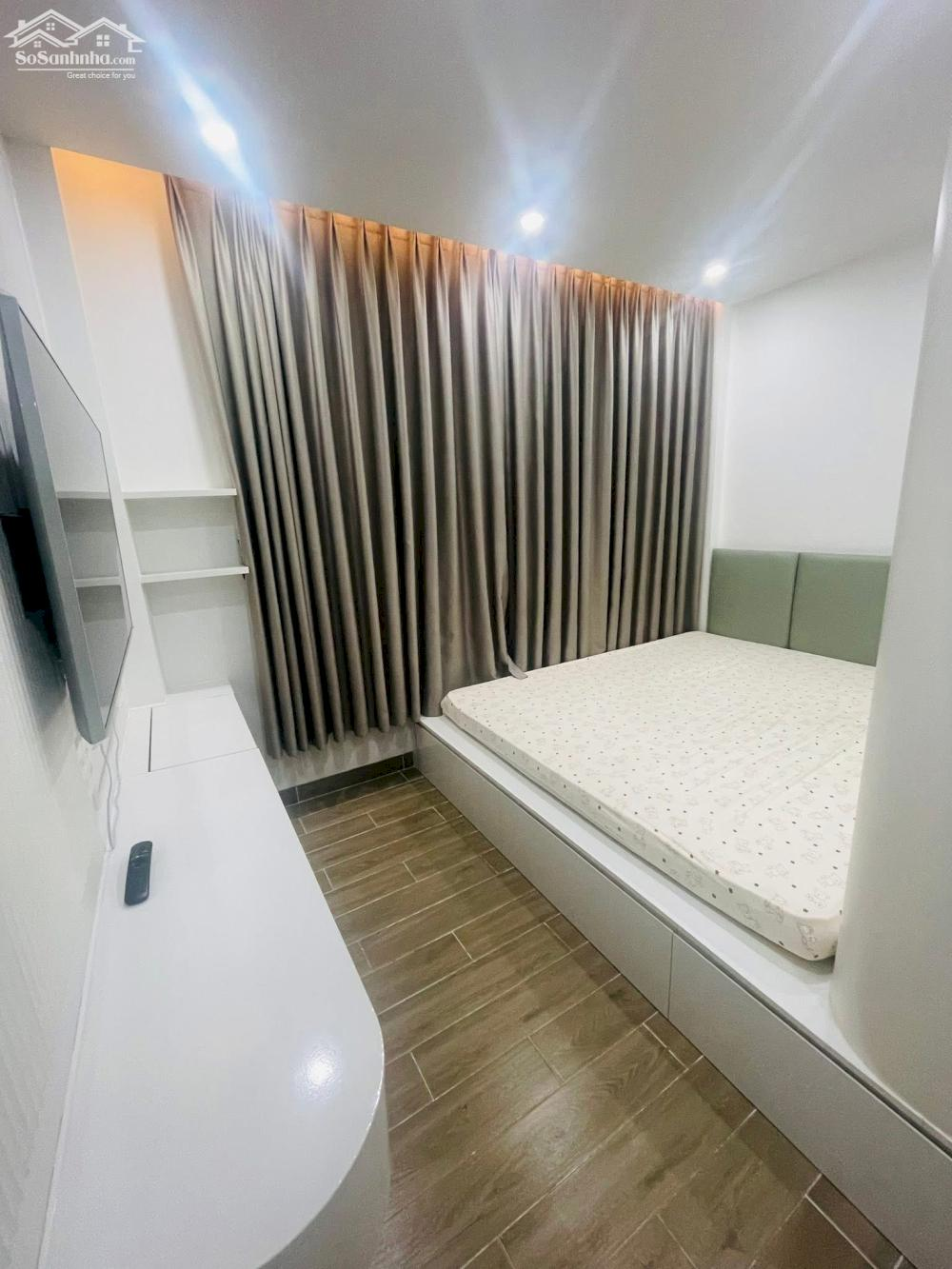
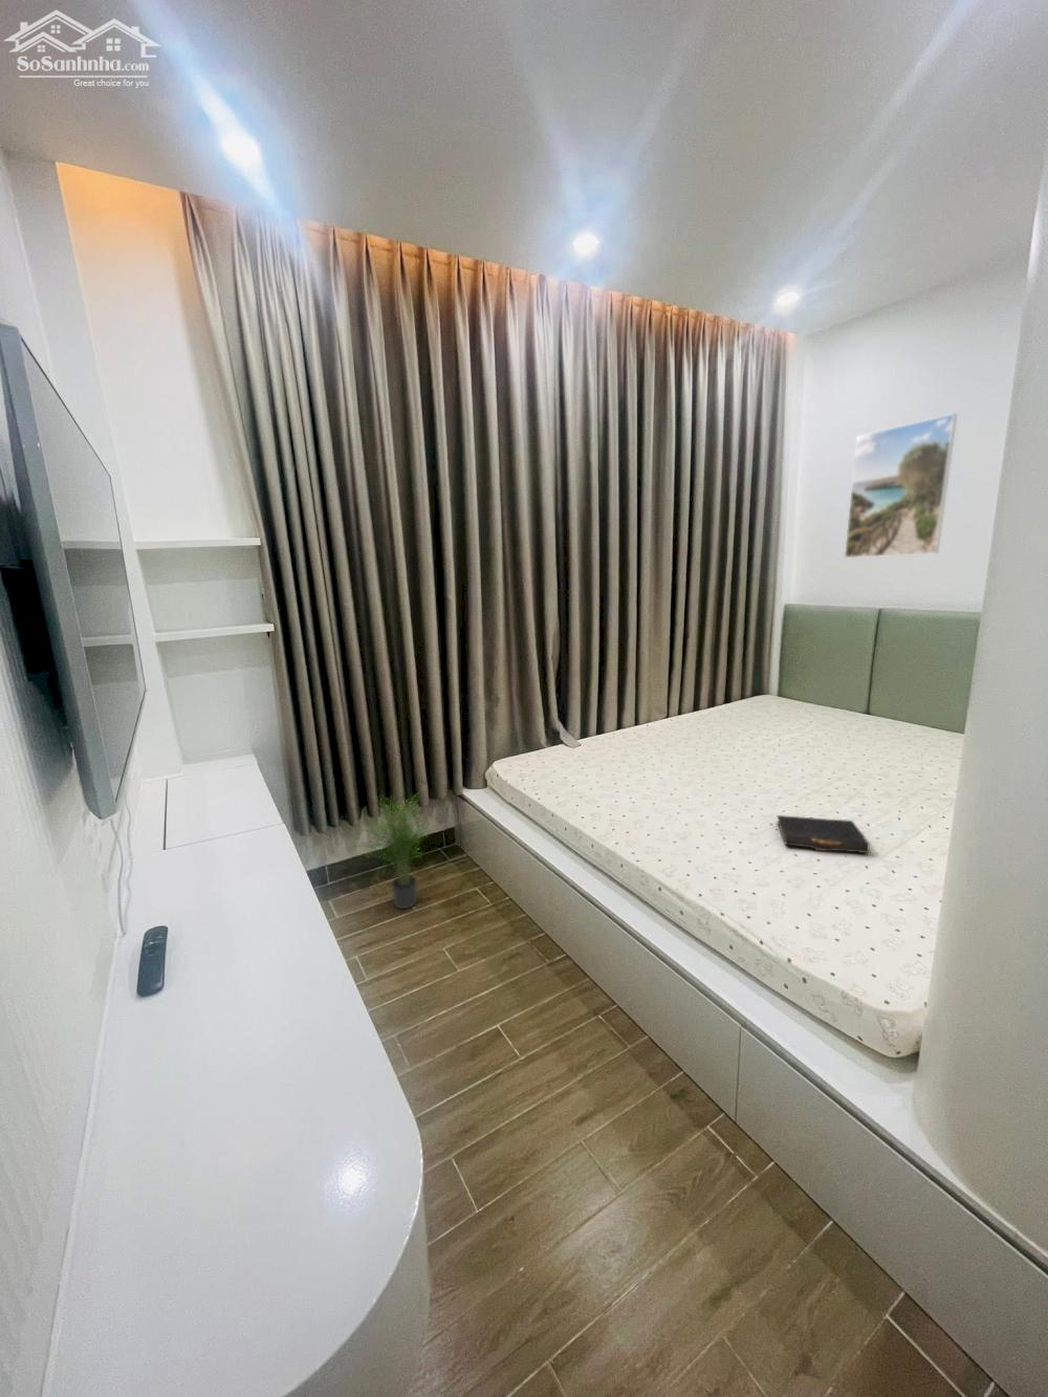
+ book [775,815,870,854]
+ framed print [843,413,958,558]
+ potted plant [347,794,433,909]
